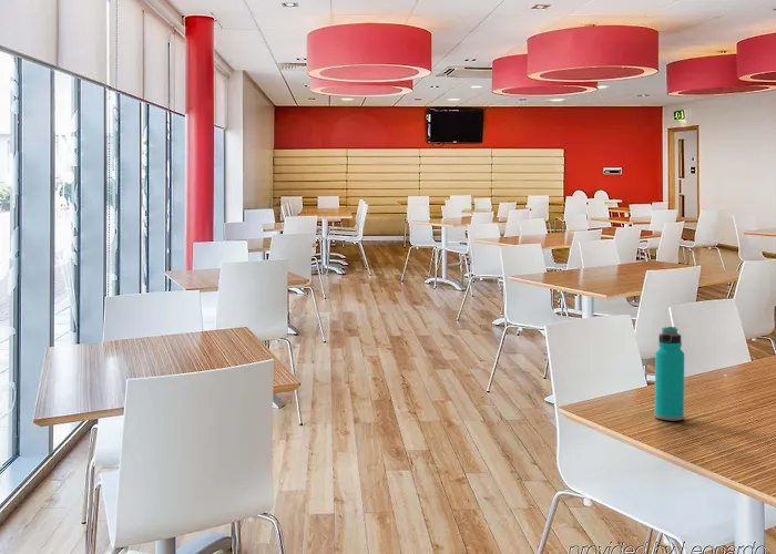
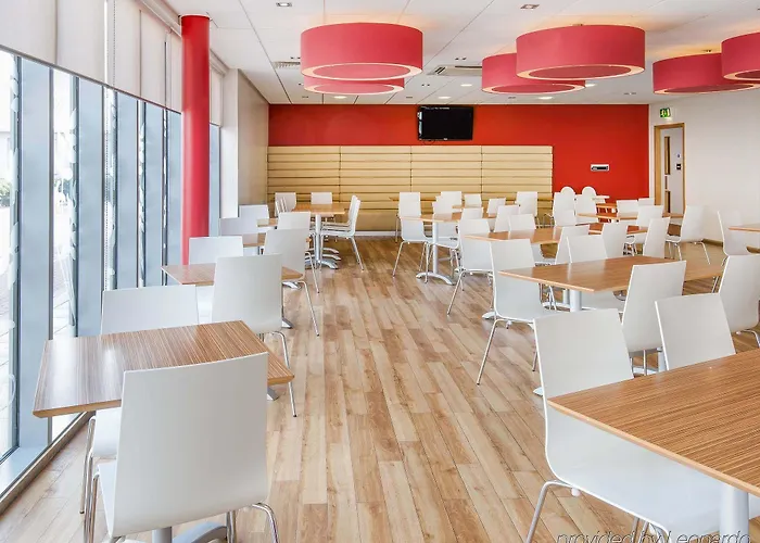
- water bottle [654,326,685,421]
